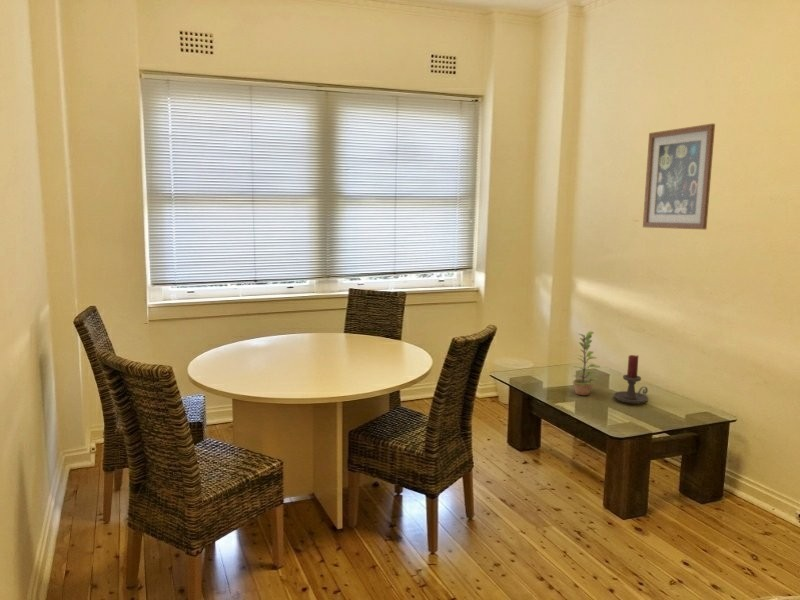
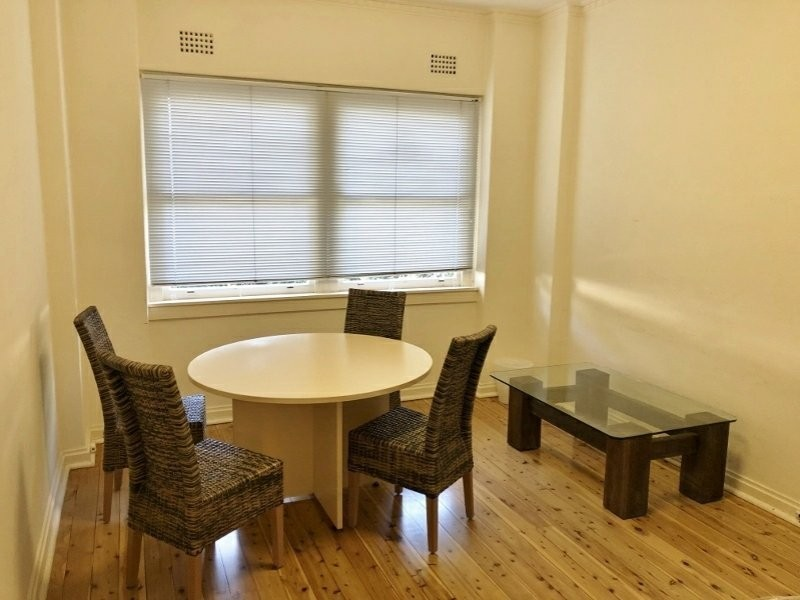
- wall art [642,123,716,230]
- plant [571,330,601,396]
- candle holder [613,354,649,405]
